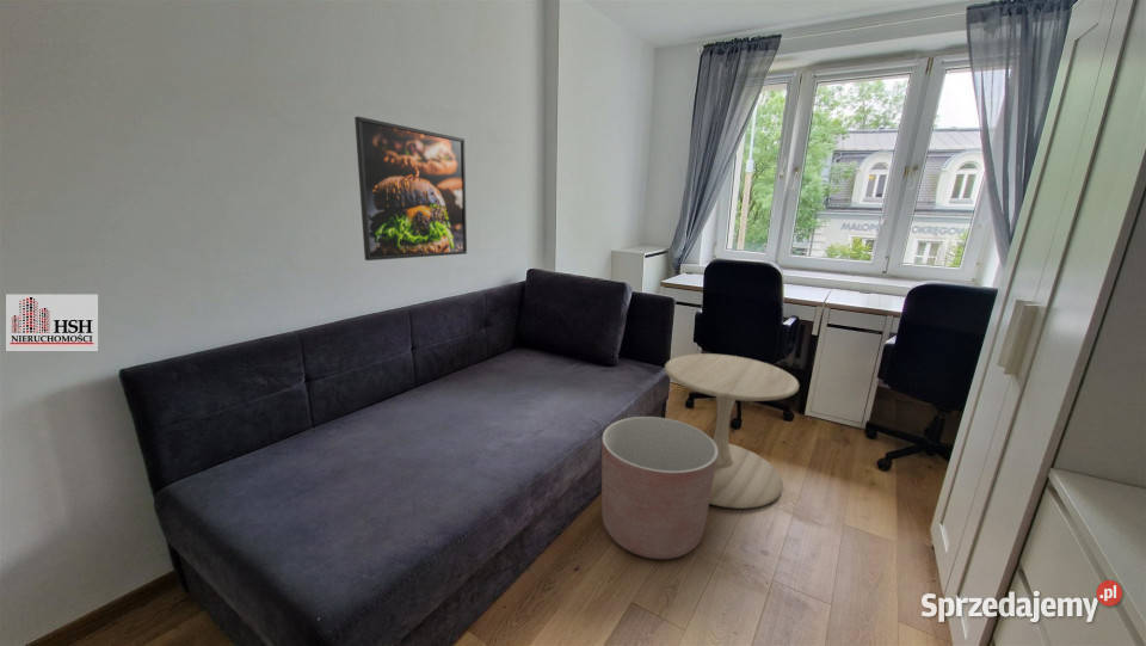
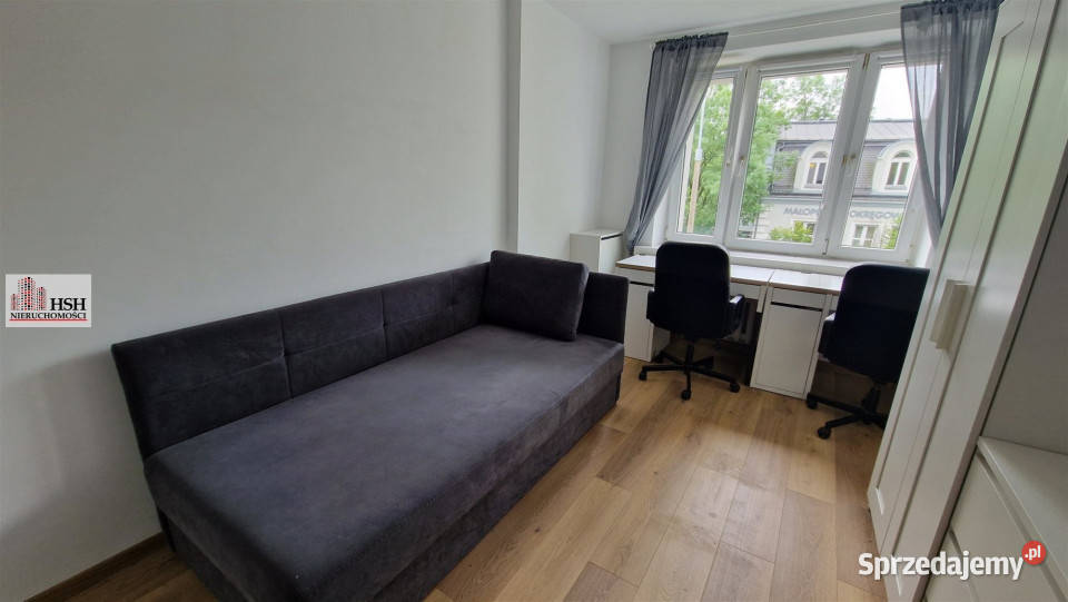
- side table [664,352,800,510]
- planter [600,416,717,560]
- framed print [353,116,468,262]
